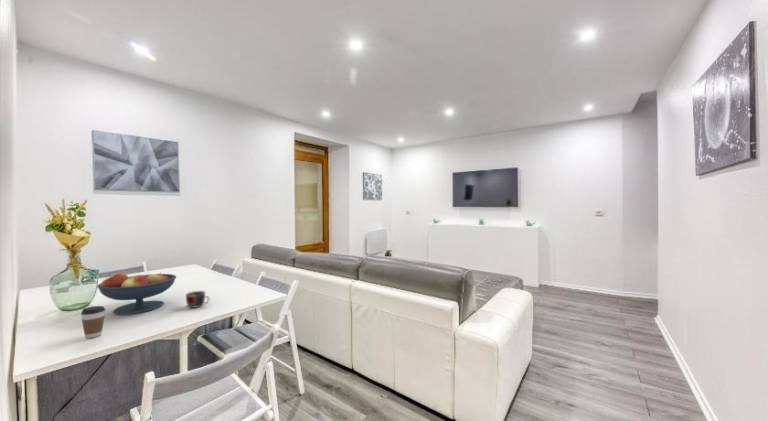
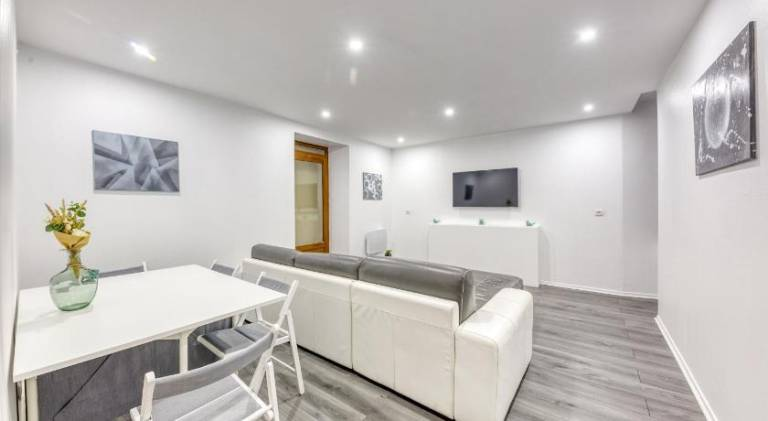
- coffee cup [80,305,106,339]
- mug [185,290,210,309]
- fruit bowl [96,271,177,316]
